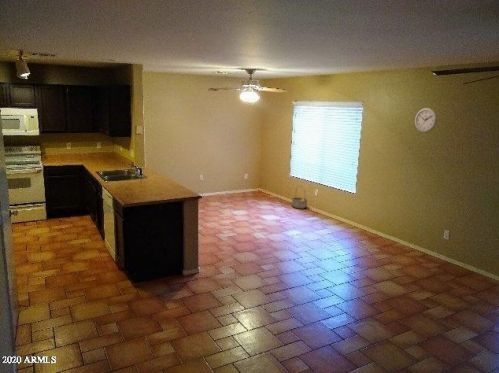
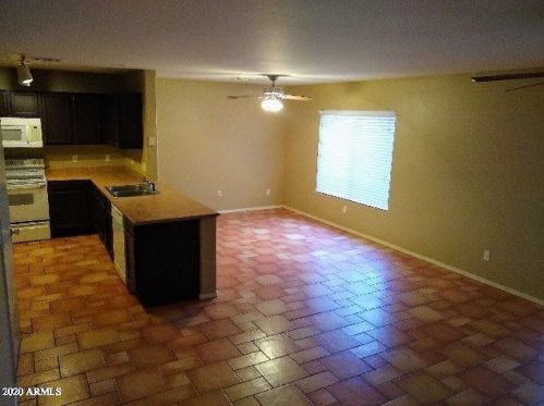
- basket [291,184,309,210]
- wall clock [414,107,438,134]
